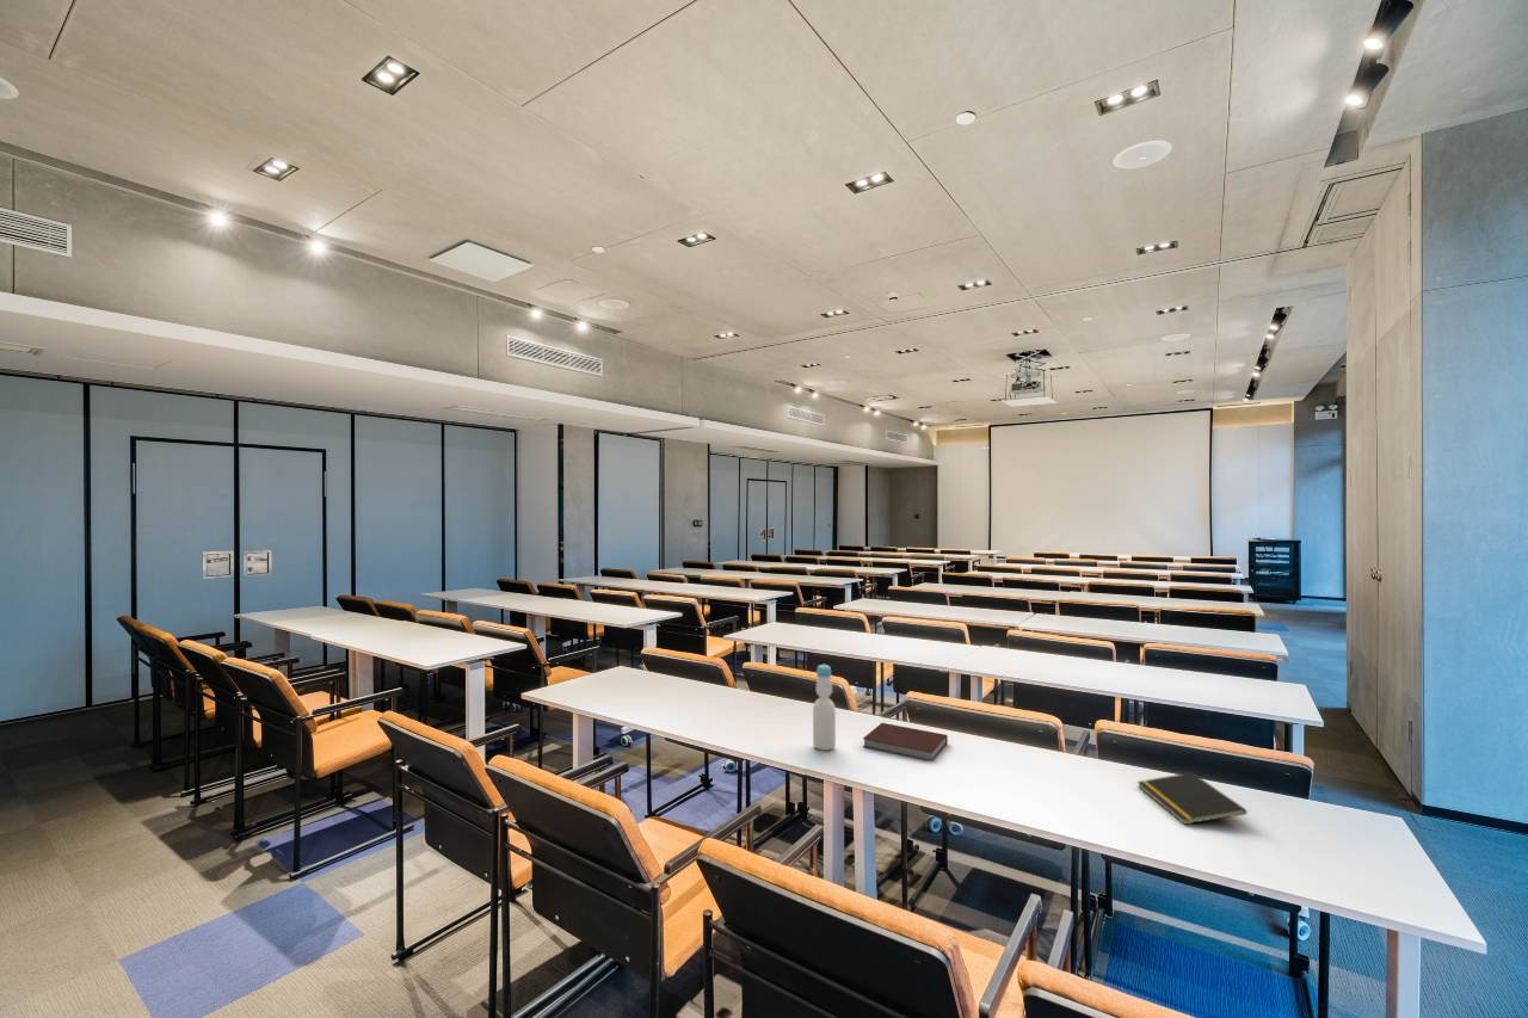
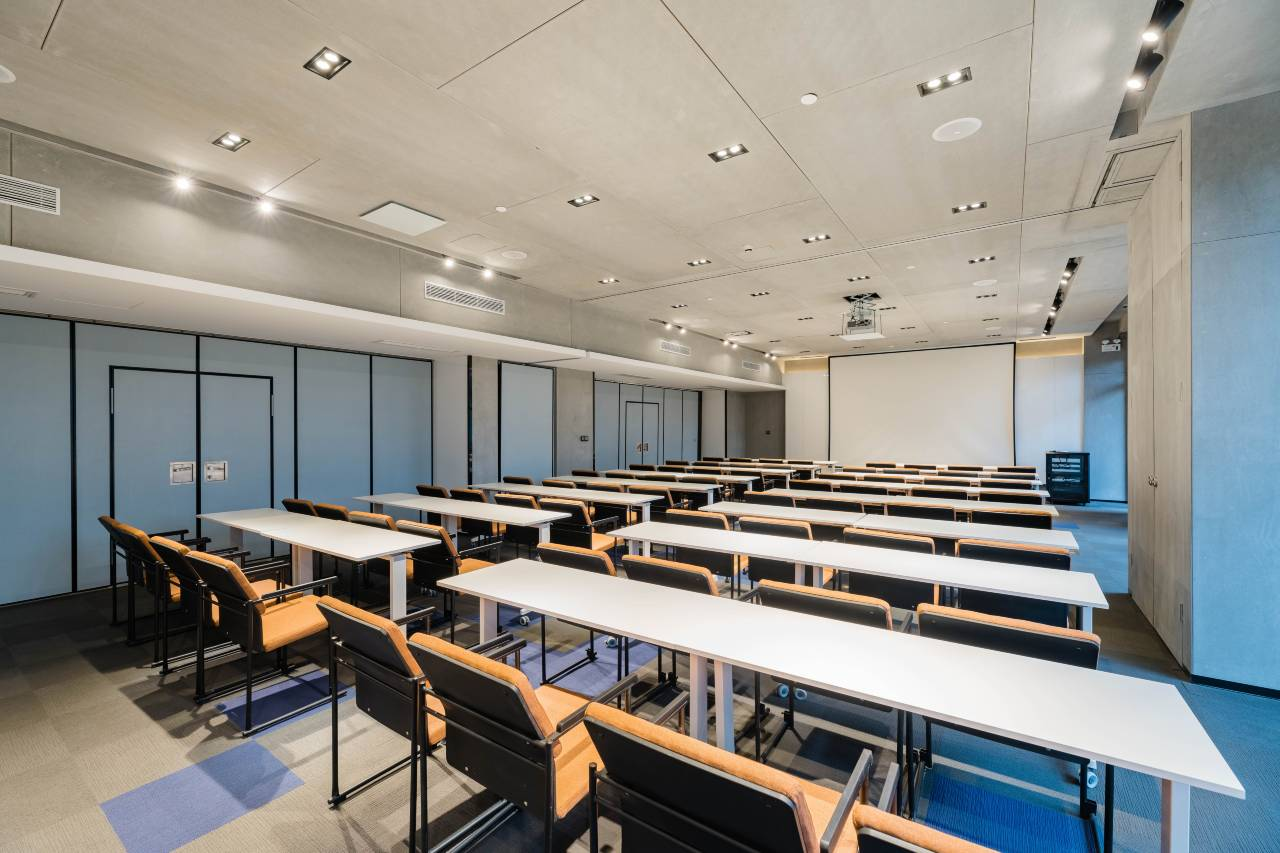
- bottle [812,664,837,752]
- notebook [862,722,949,763]
- notepad [1136,771,1249,826]
